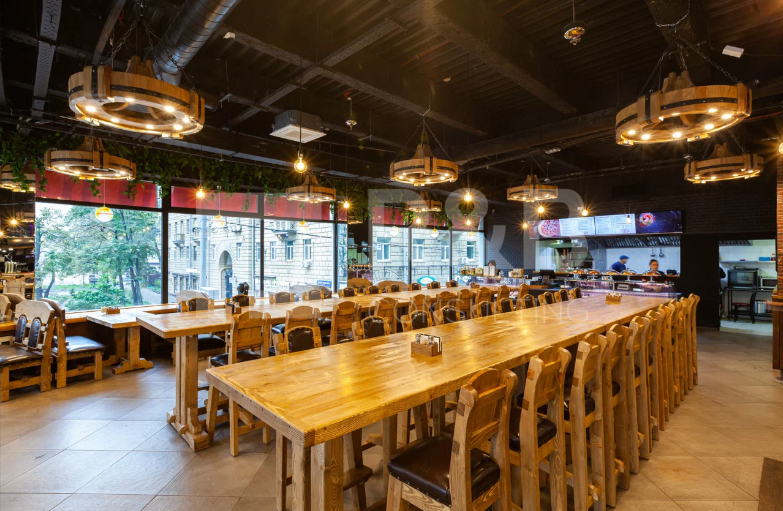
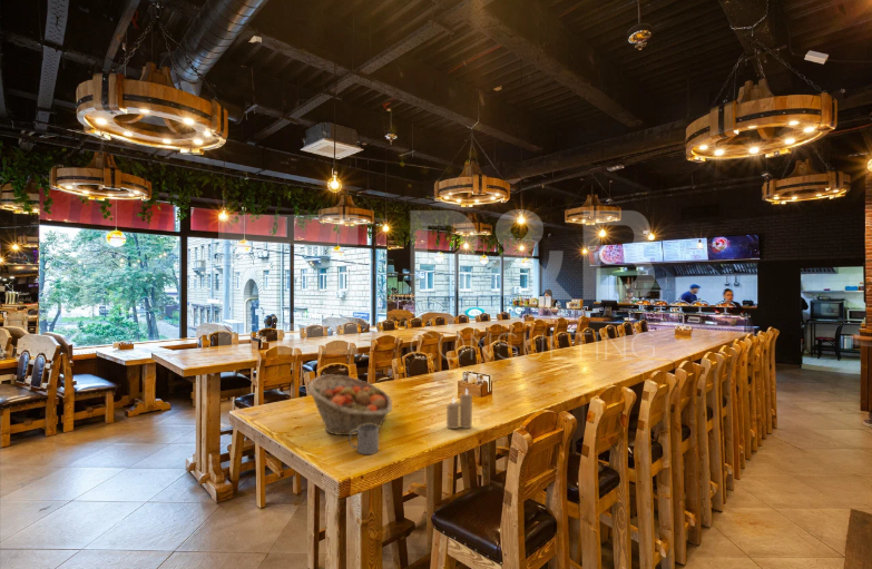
+ fruit basket [307,373,393,436]
+ mug [347,424,380,455]
+ candle [445,387,473,430]
